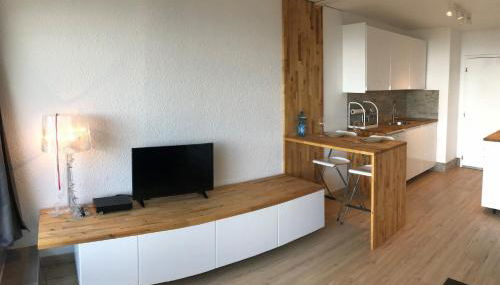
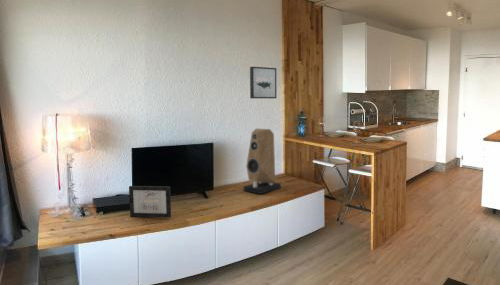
+ wall art [249,66,277,99]
+ picture frame [128,185,172,219]
+ speaker [243,128,282,195]
